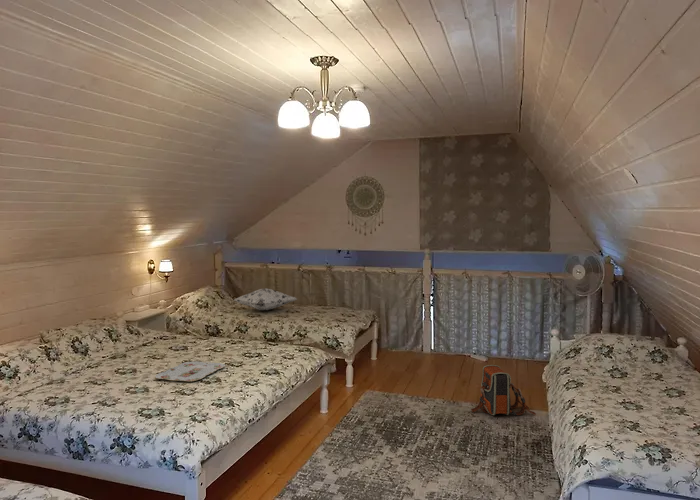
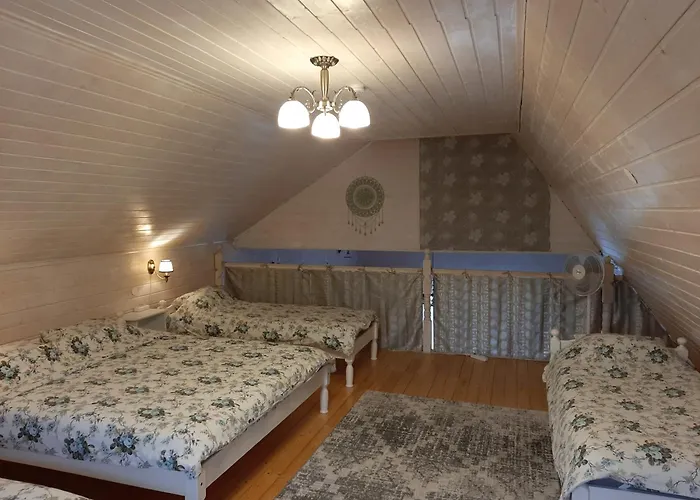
- decorative pillow [233,287,297,311]
- backpack [470,364,537,416]
- serving tray [154,360,226,382]
